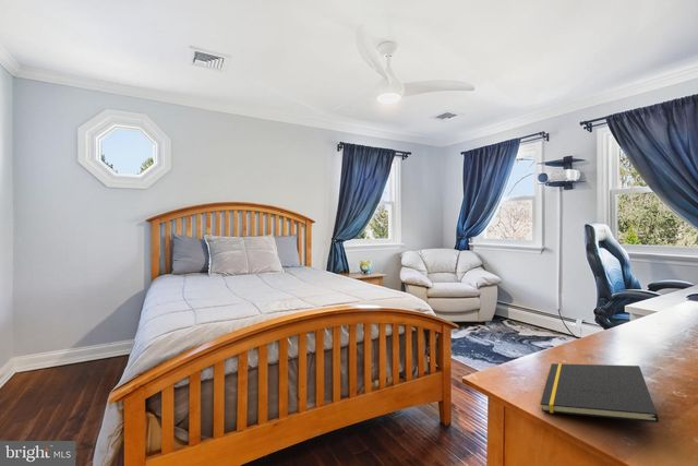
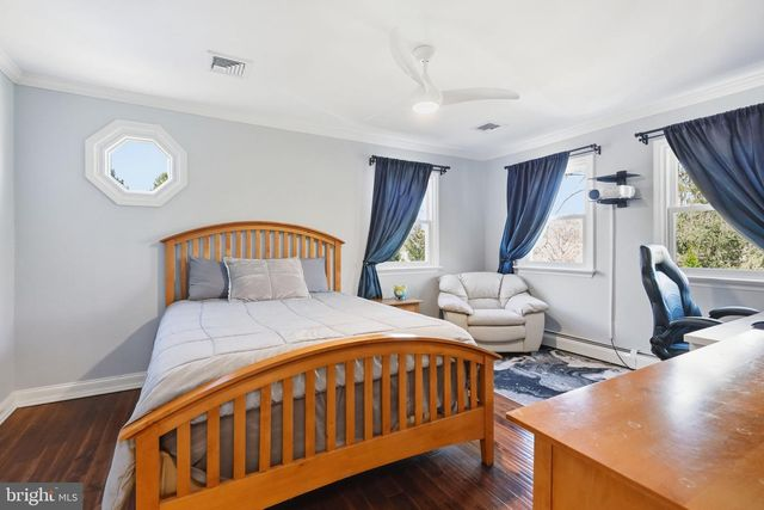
- notepad [539,362,660,423]
